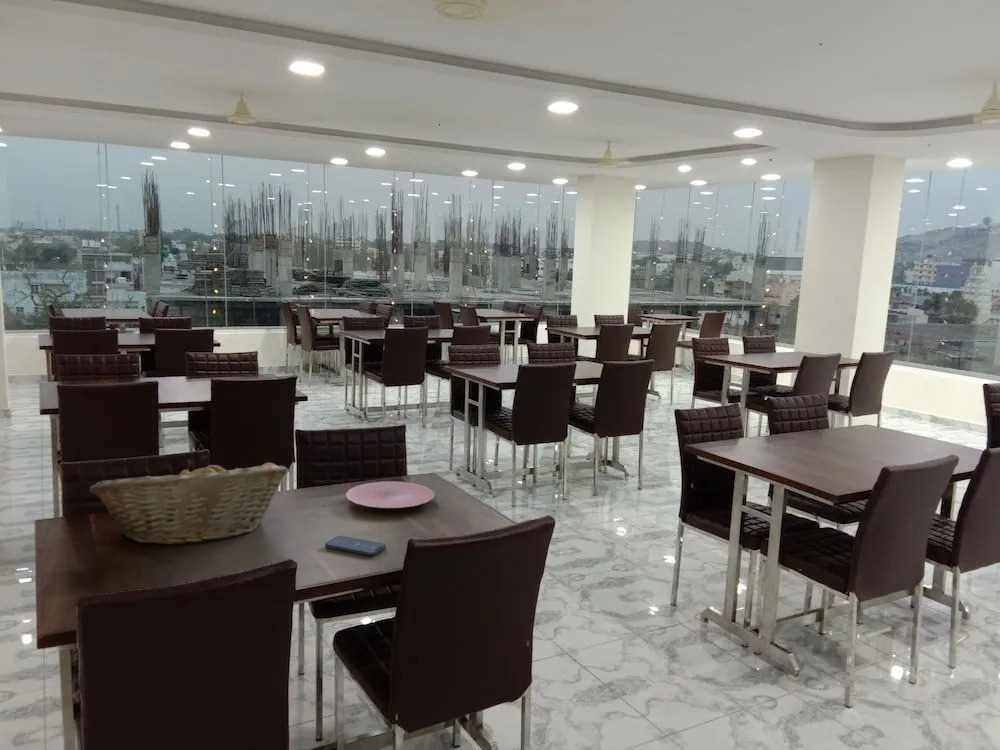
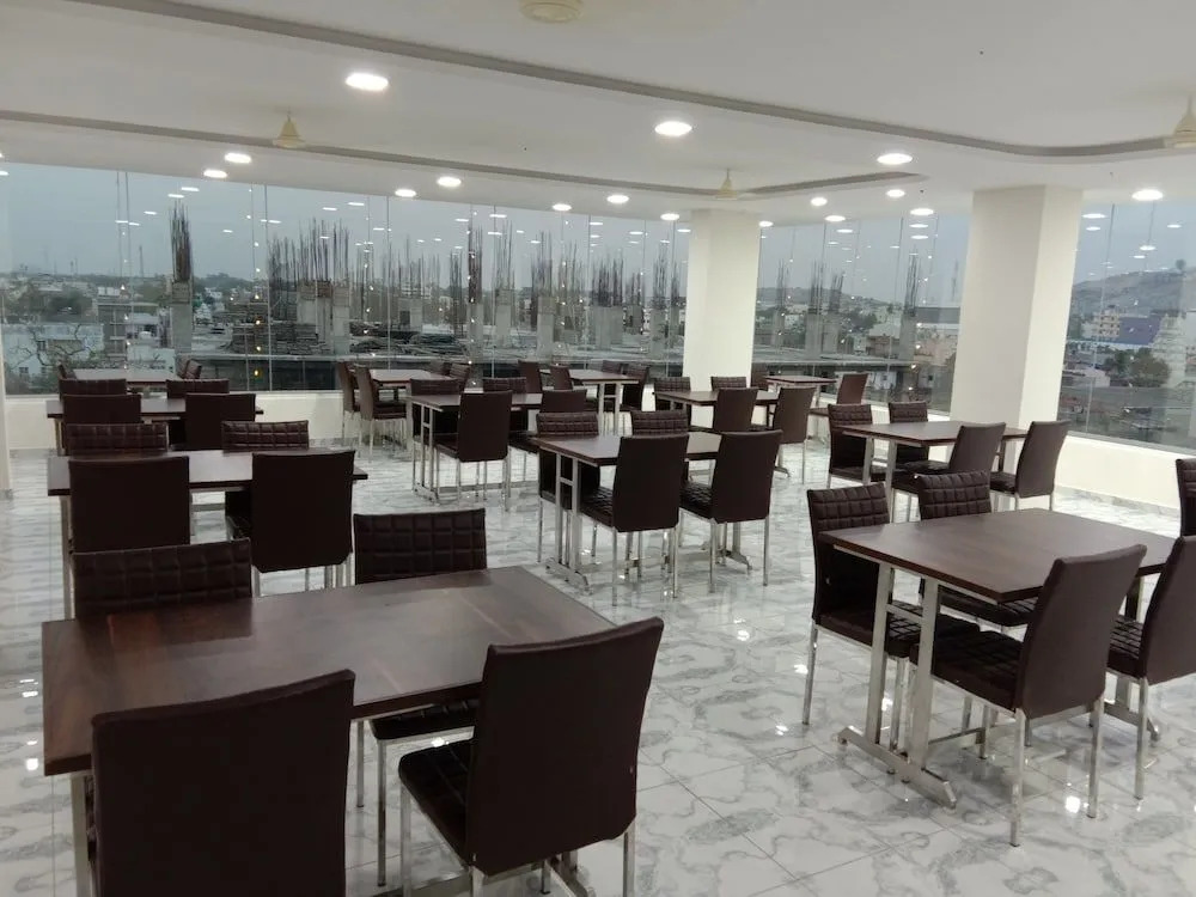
- smartphone [324,535,387,556]
- plate [345,481,436,509]
- fruit basket [88,459,289,546]
